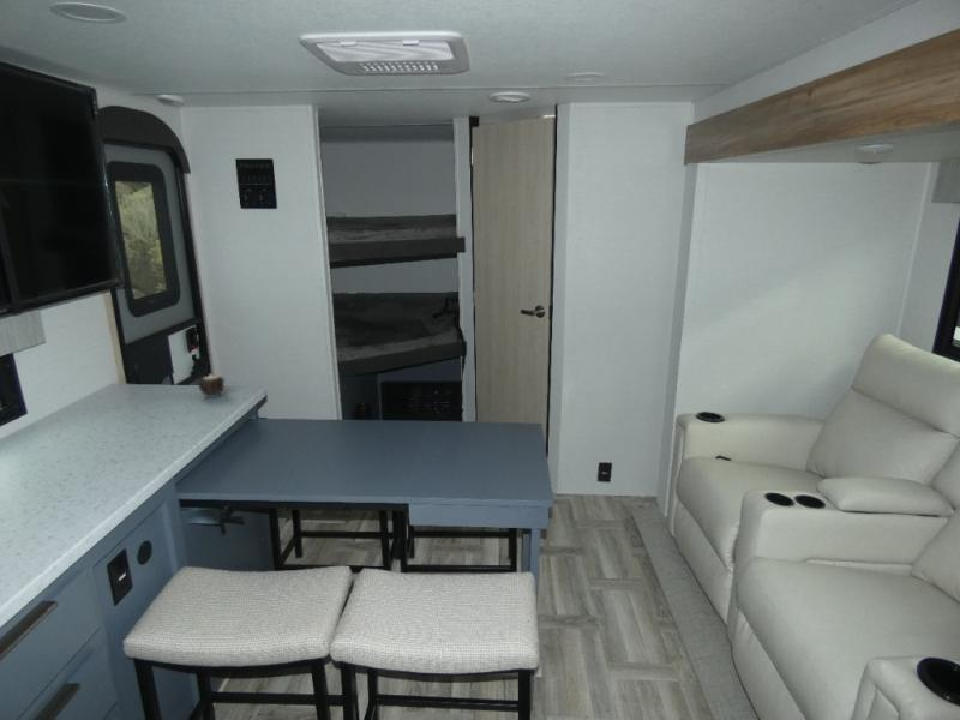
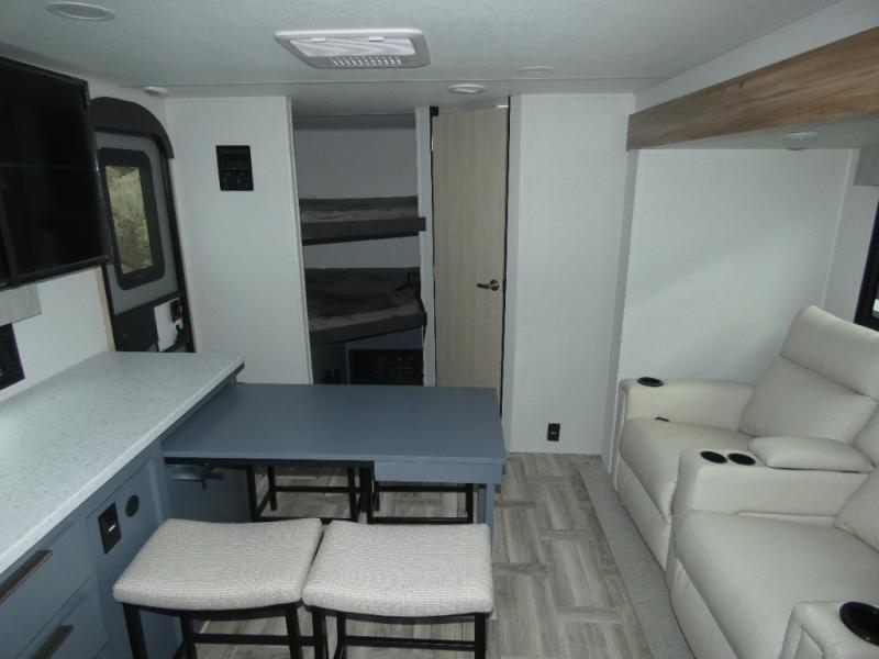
- candle [197,372,226,398]
